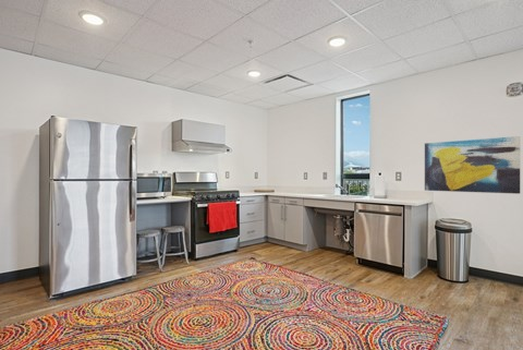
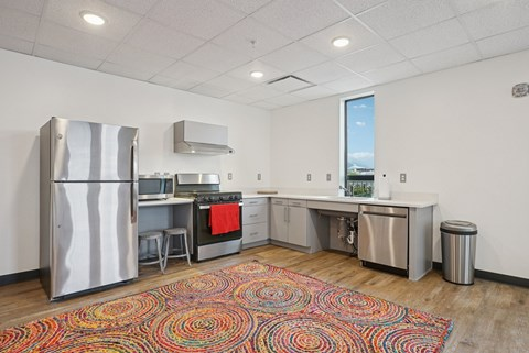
- wall art [424,135,521,195]
